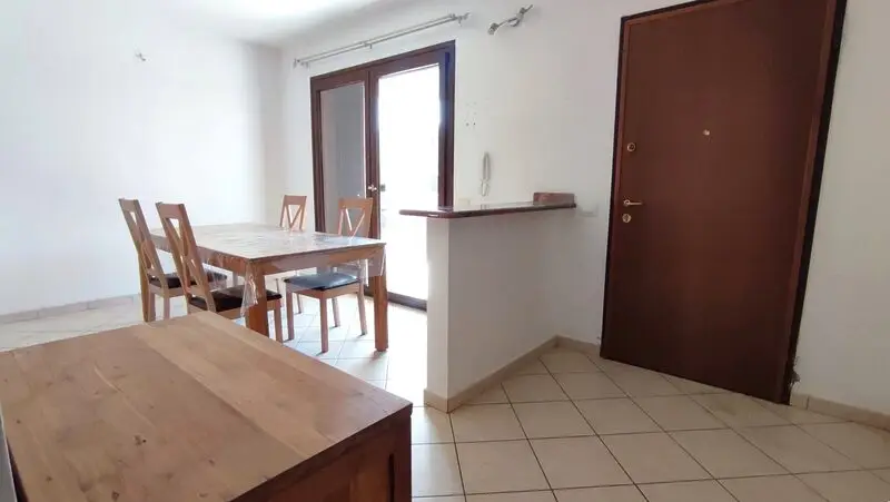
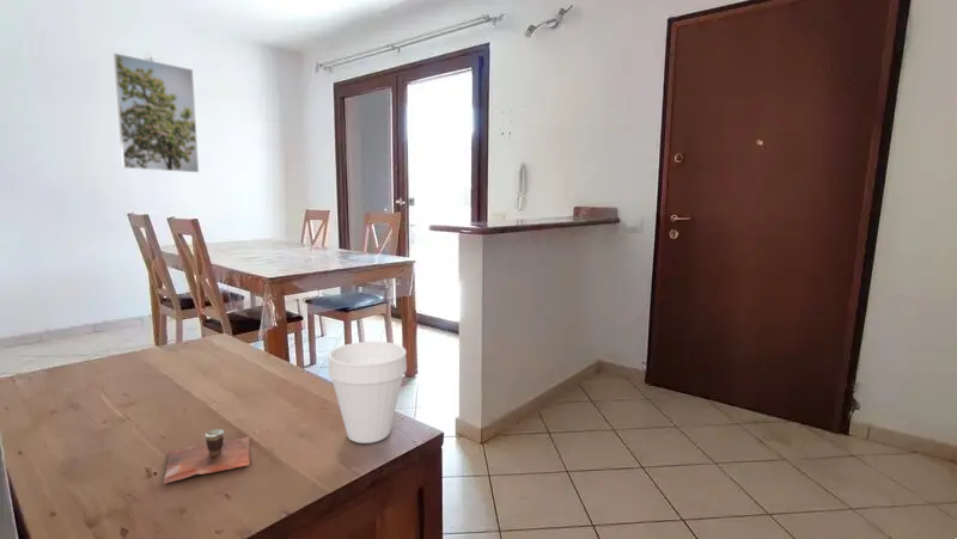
+ cup [327,341,408,445]
+ cup [163,428,251,484]
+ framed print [112,53,200,173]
